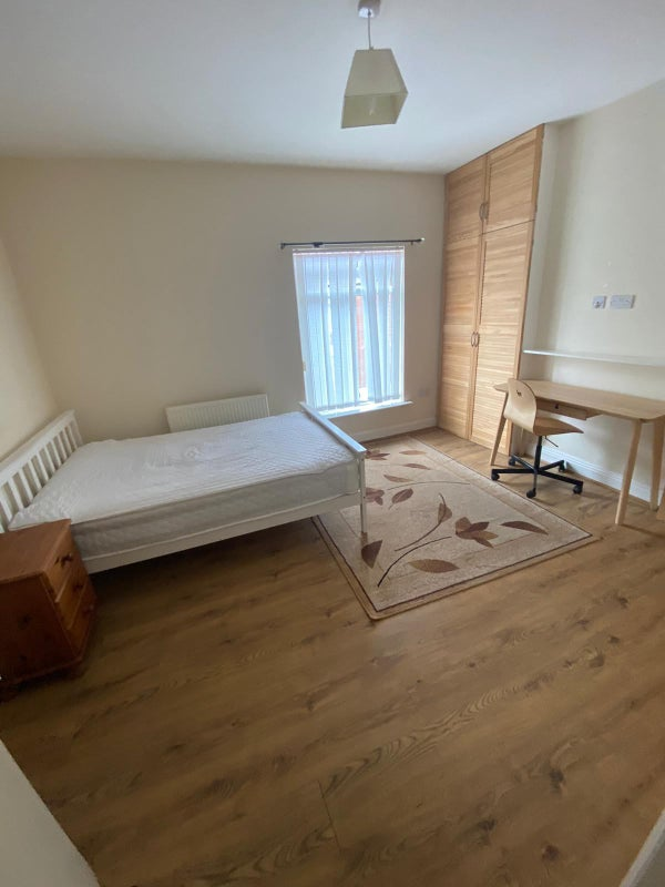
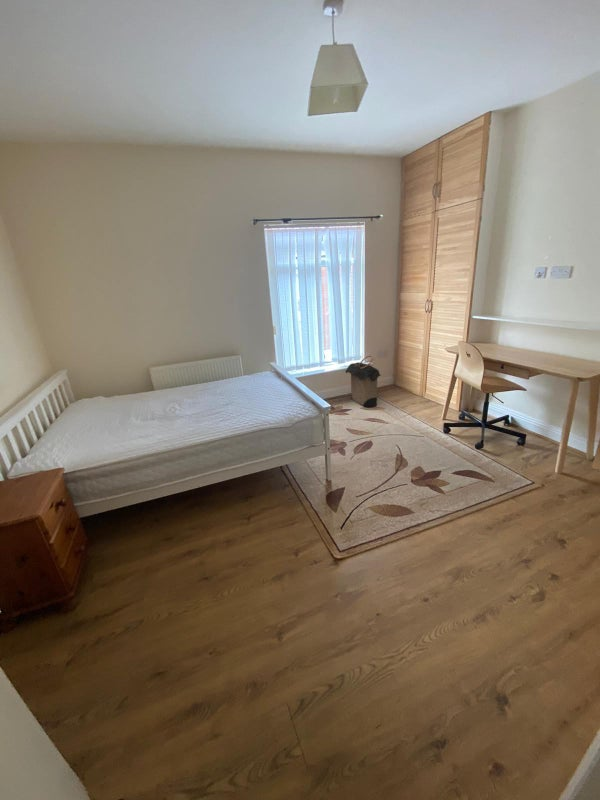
+ laundry hamper [344,354,382,408]
